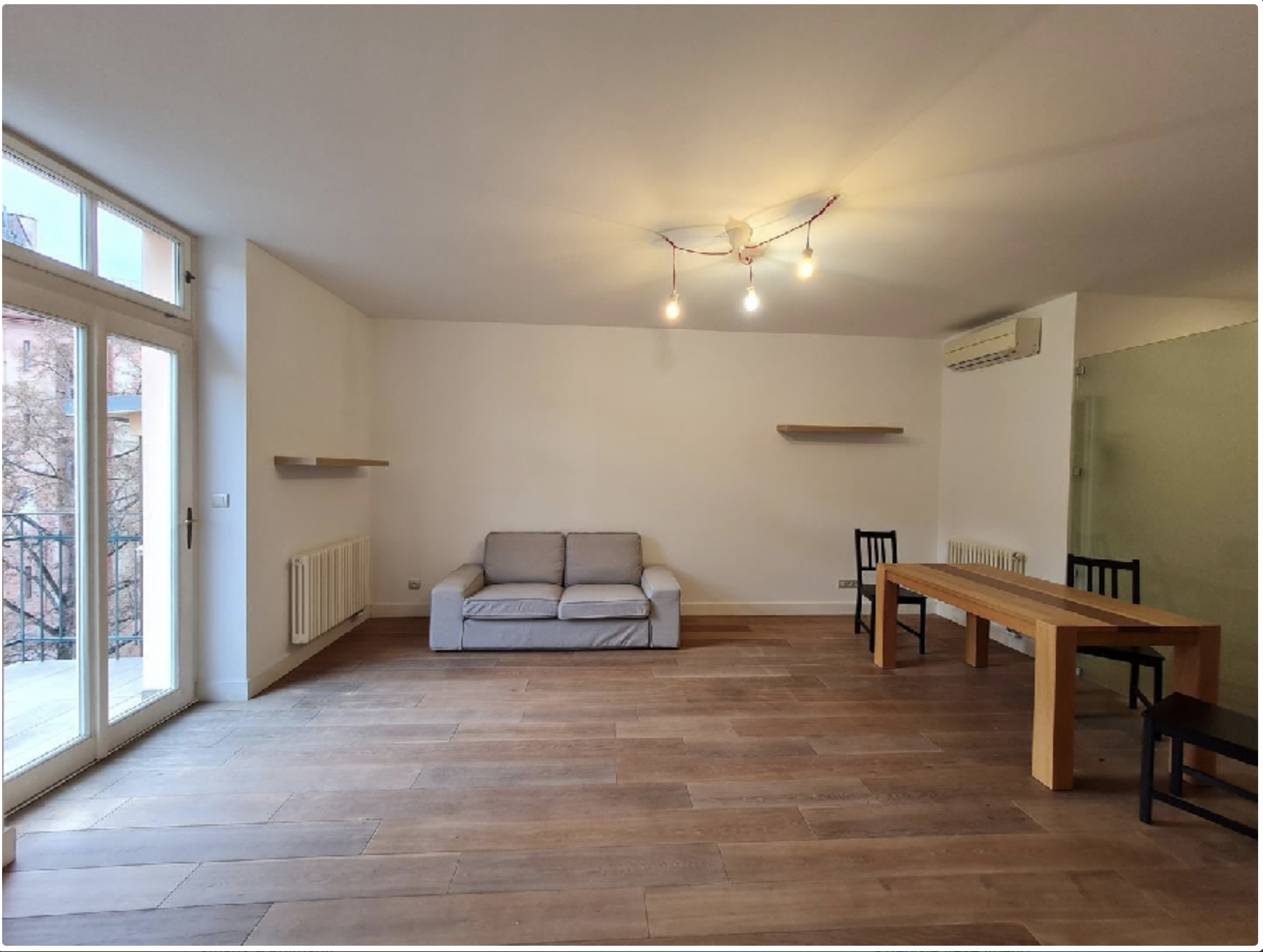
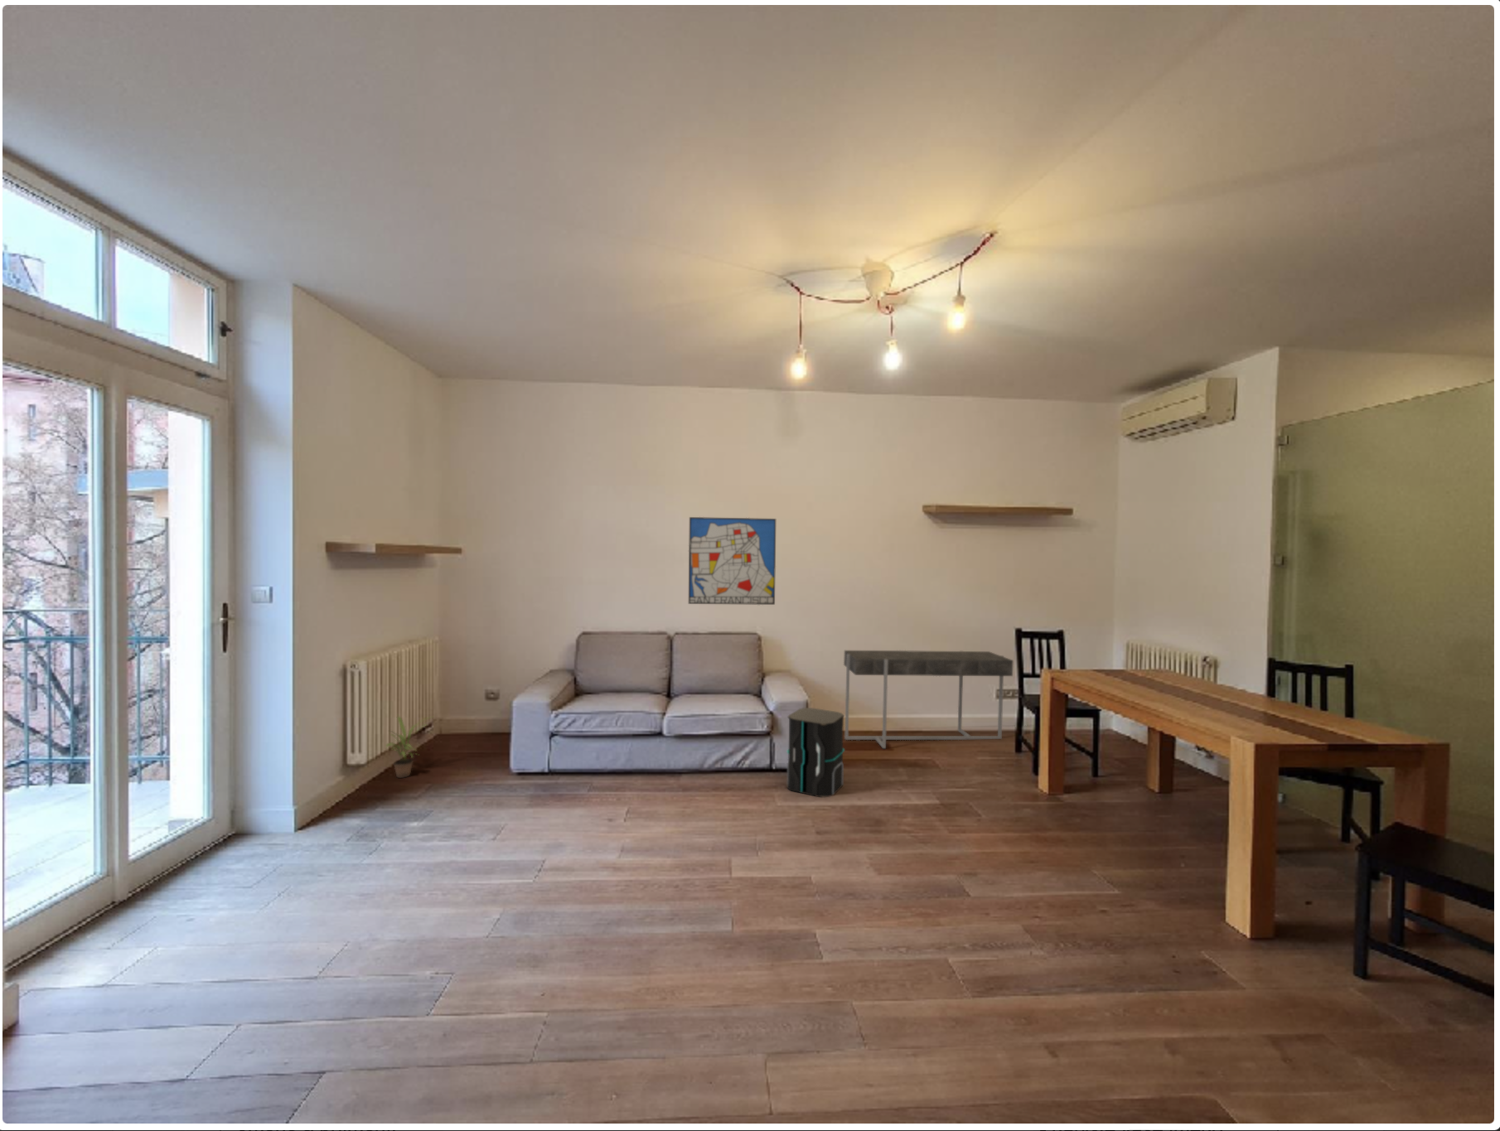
+ wall art [688,517,777,606]
+ console table [843,650,1014,748]
+ speaker [786,707,846,798]
+ potted plant [385,715,433,779]
